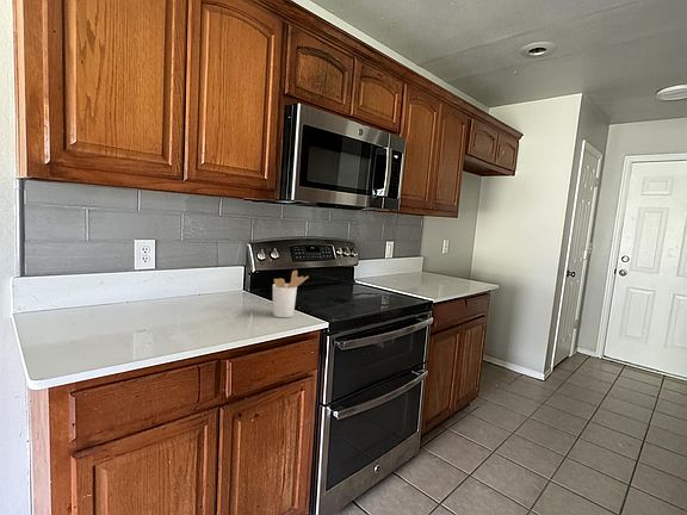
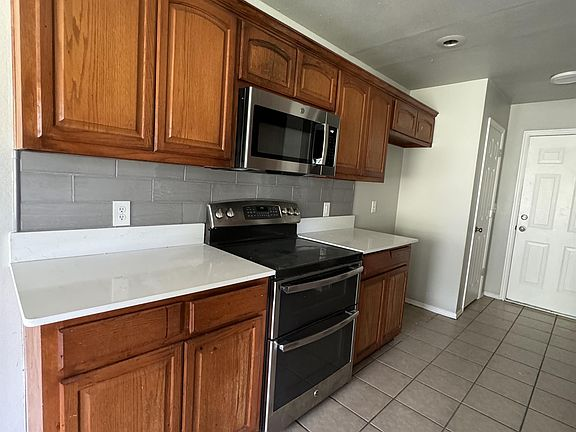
- utensil holder [272,269,310,318]
